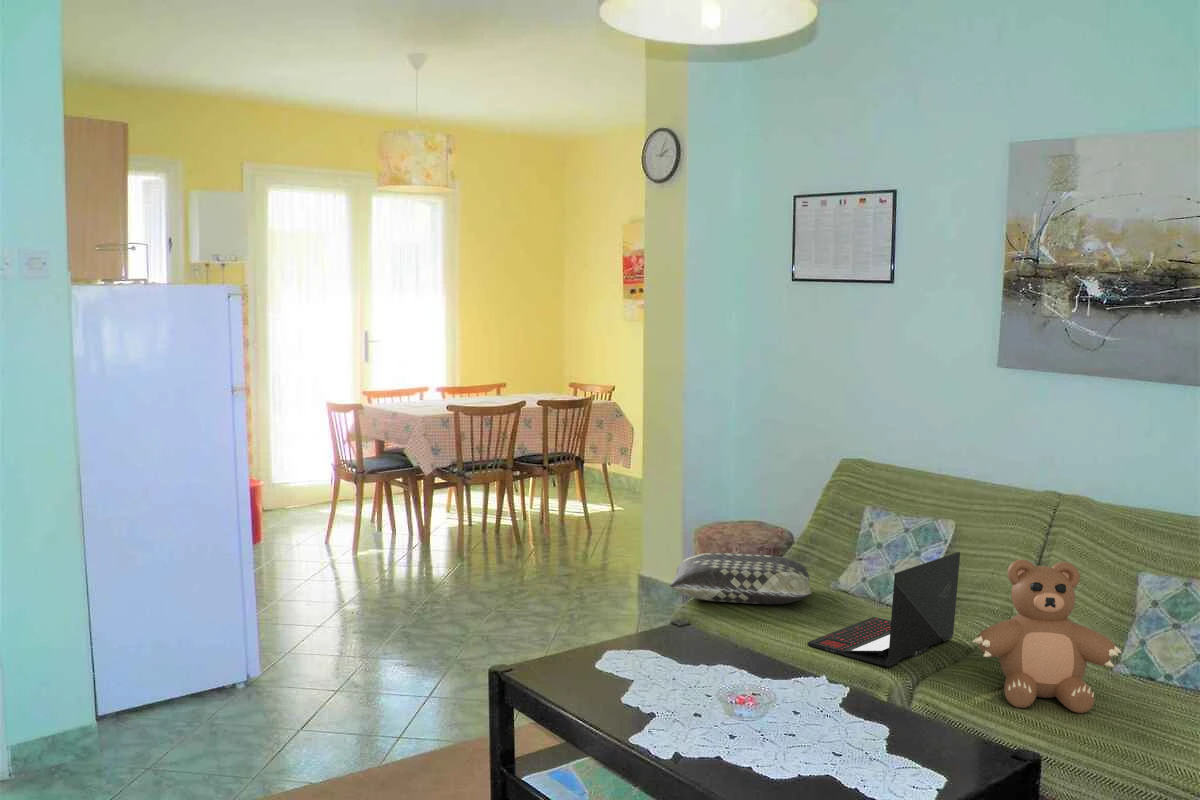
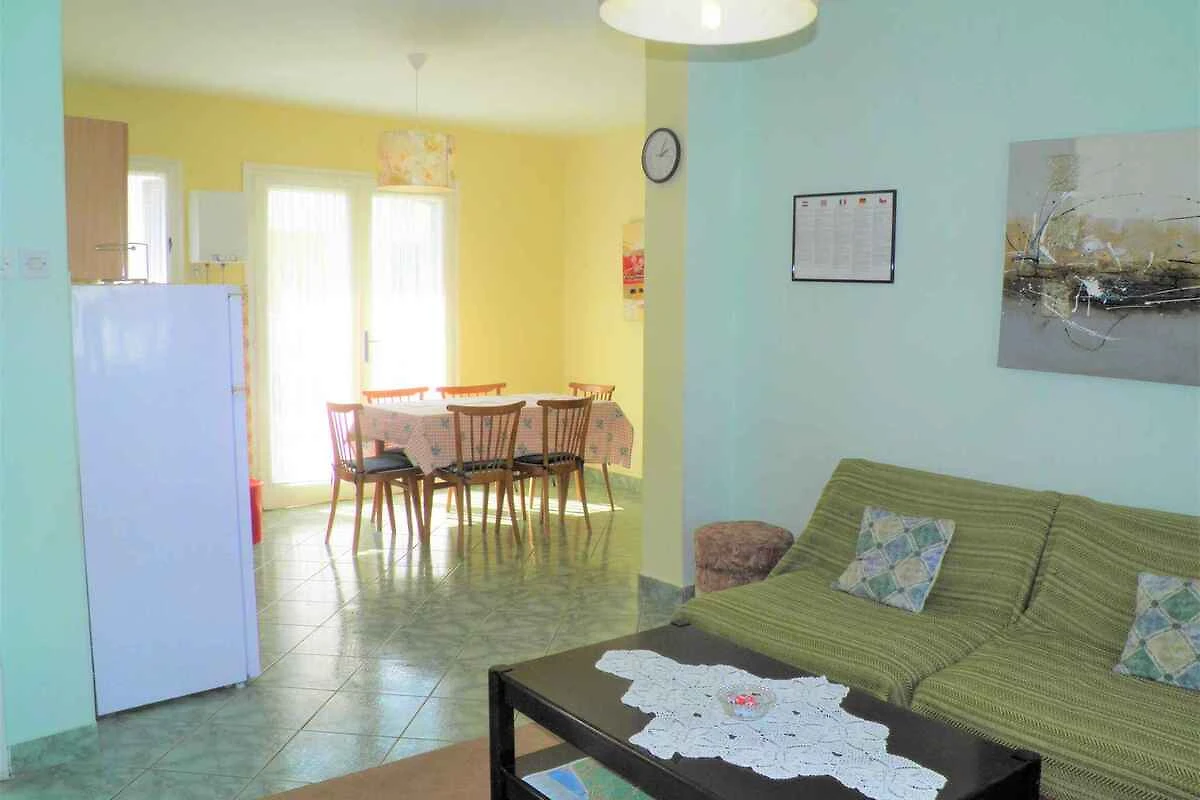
- cushion [669,552,813,605]
- laptop [807,551,961,668]
- teddy bear [971,559,1122,714]
